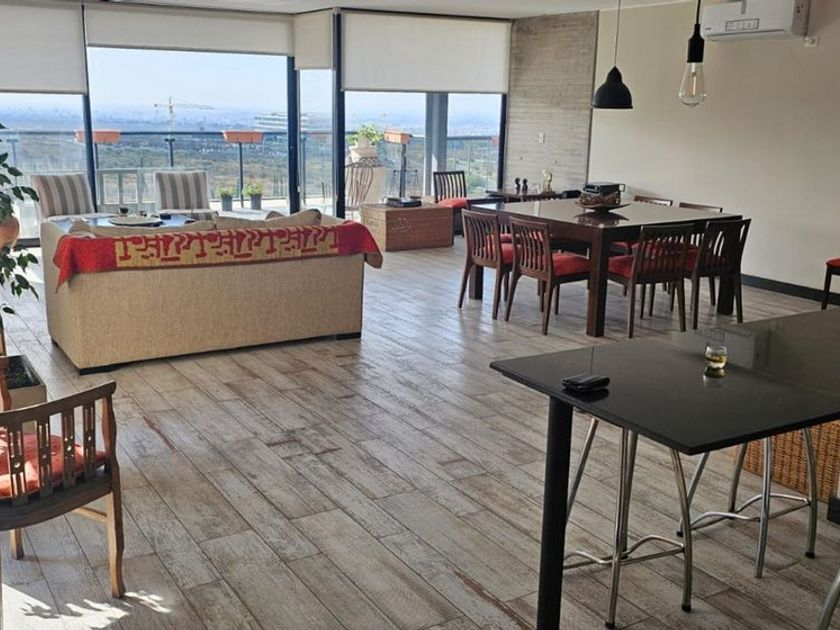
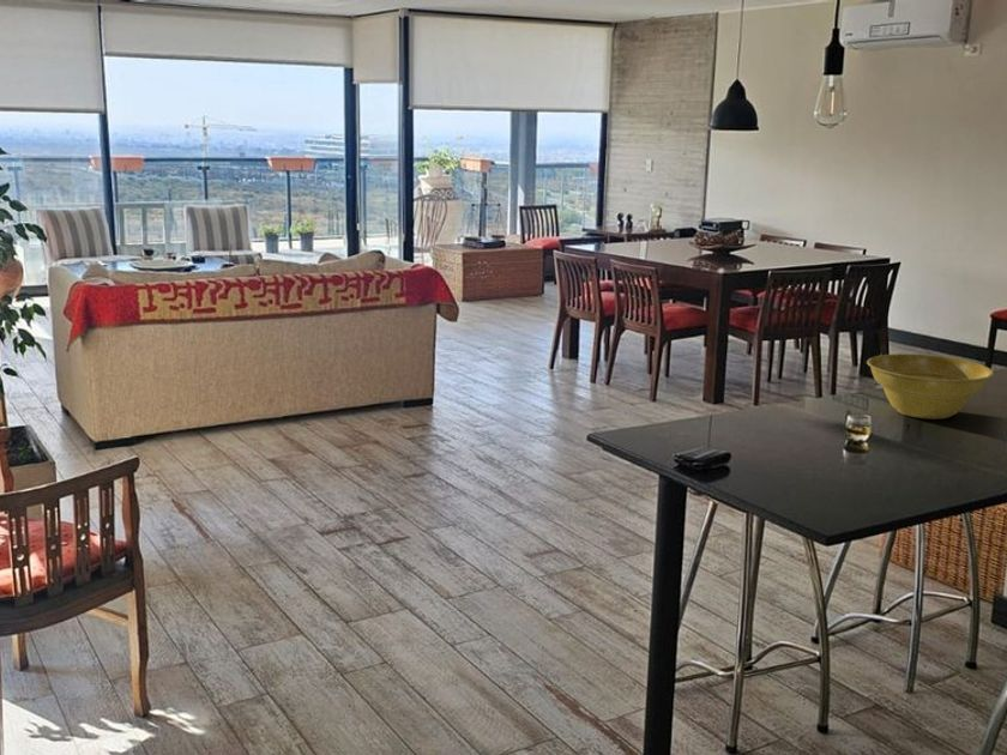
+ planter bowl [866,352,995,421]
